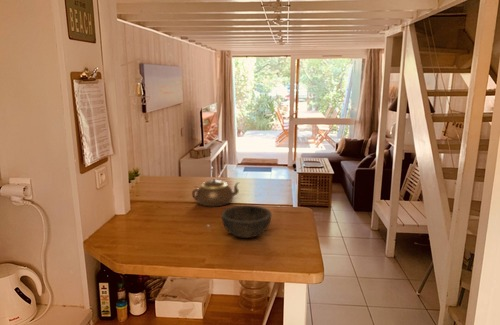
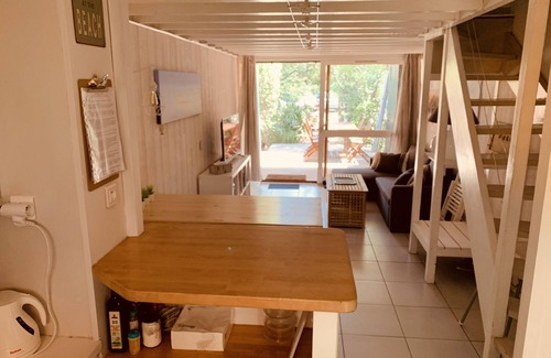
- bowl [220,204,273,239]
- teapot [191,178,240,207]
